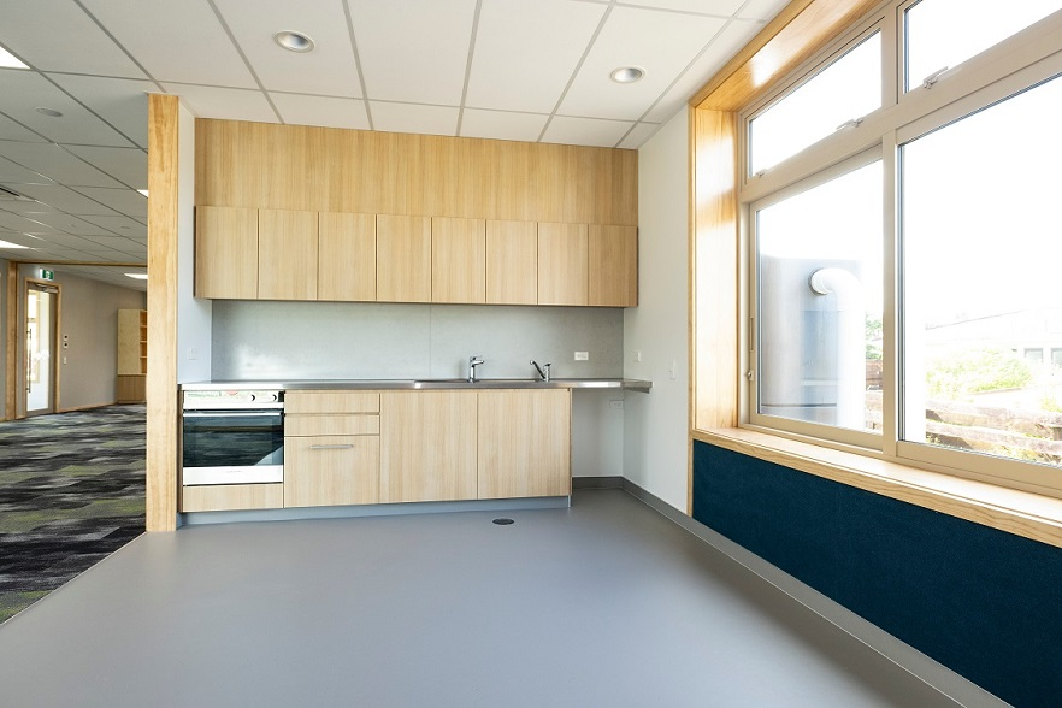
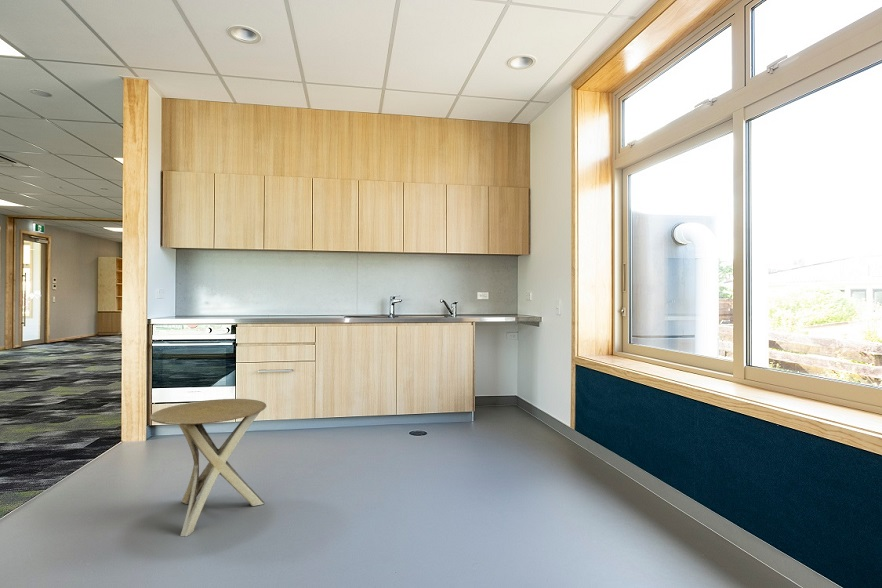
+ side table [149,398,267,537]
